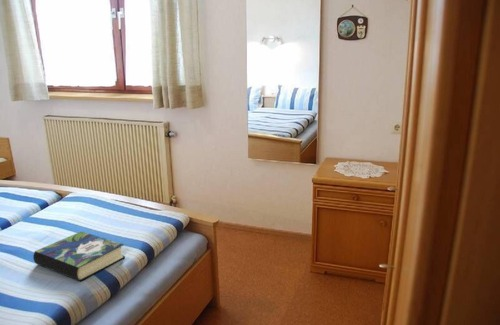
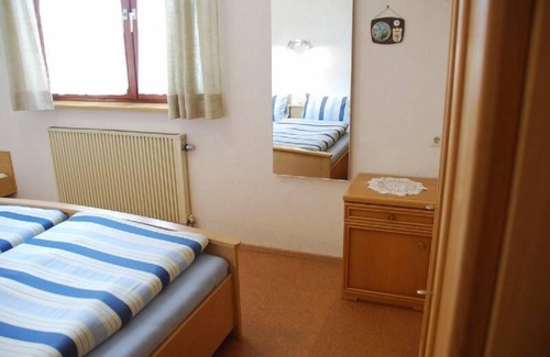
- book [32,231,126,282]
